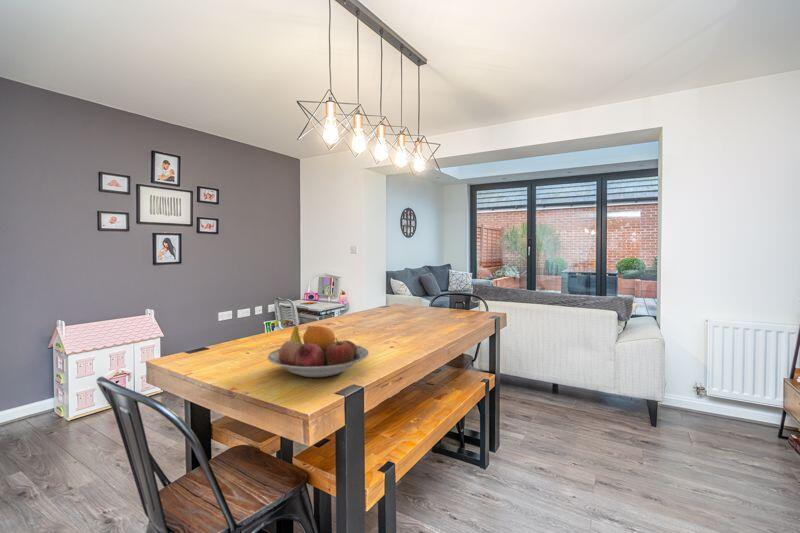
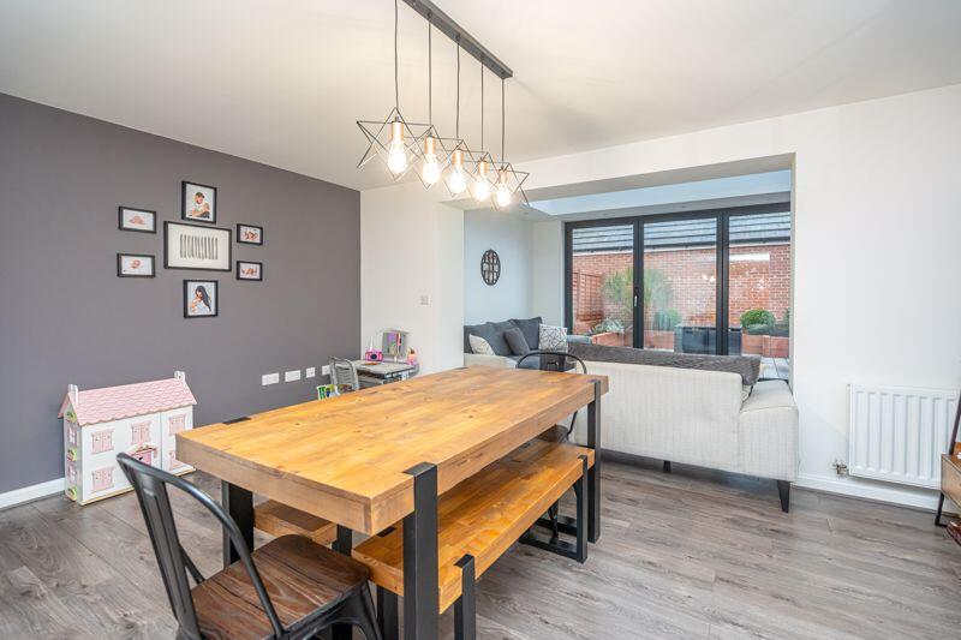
- fruit bowl [267,325,370,378]
